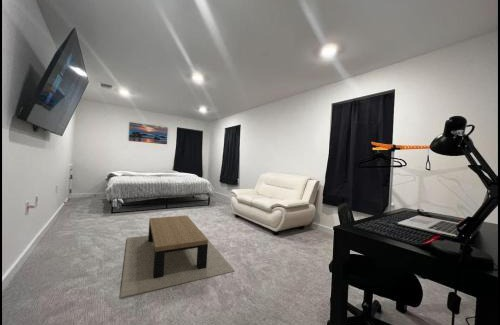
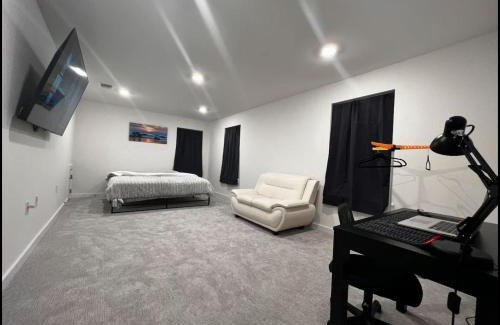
- coffee table [119,215,236,299]
